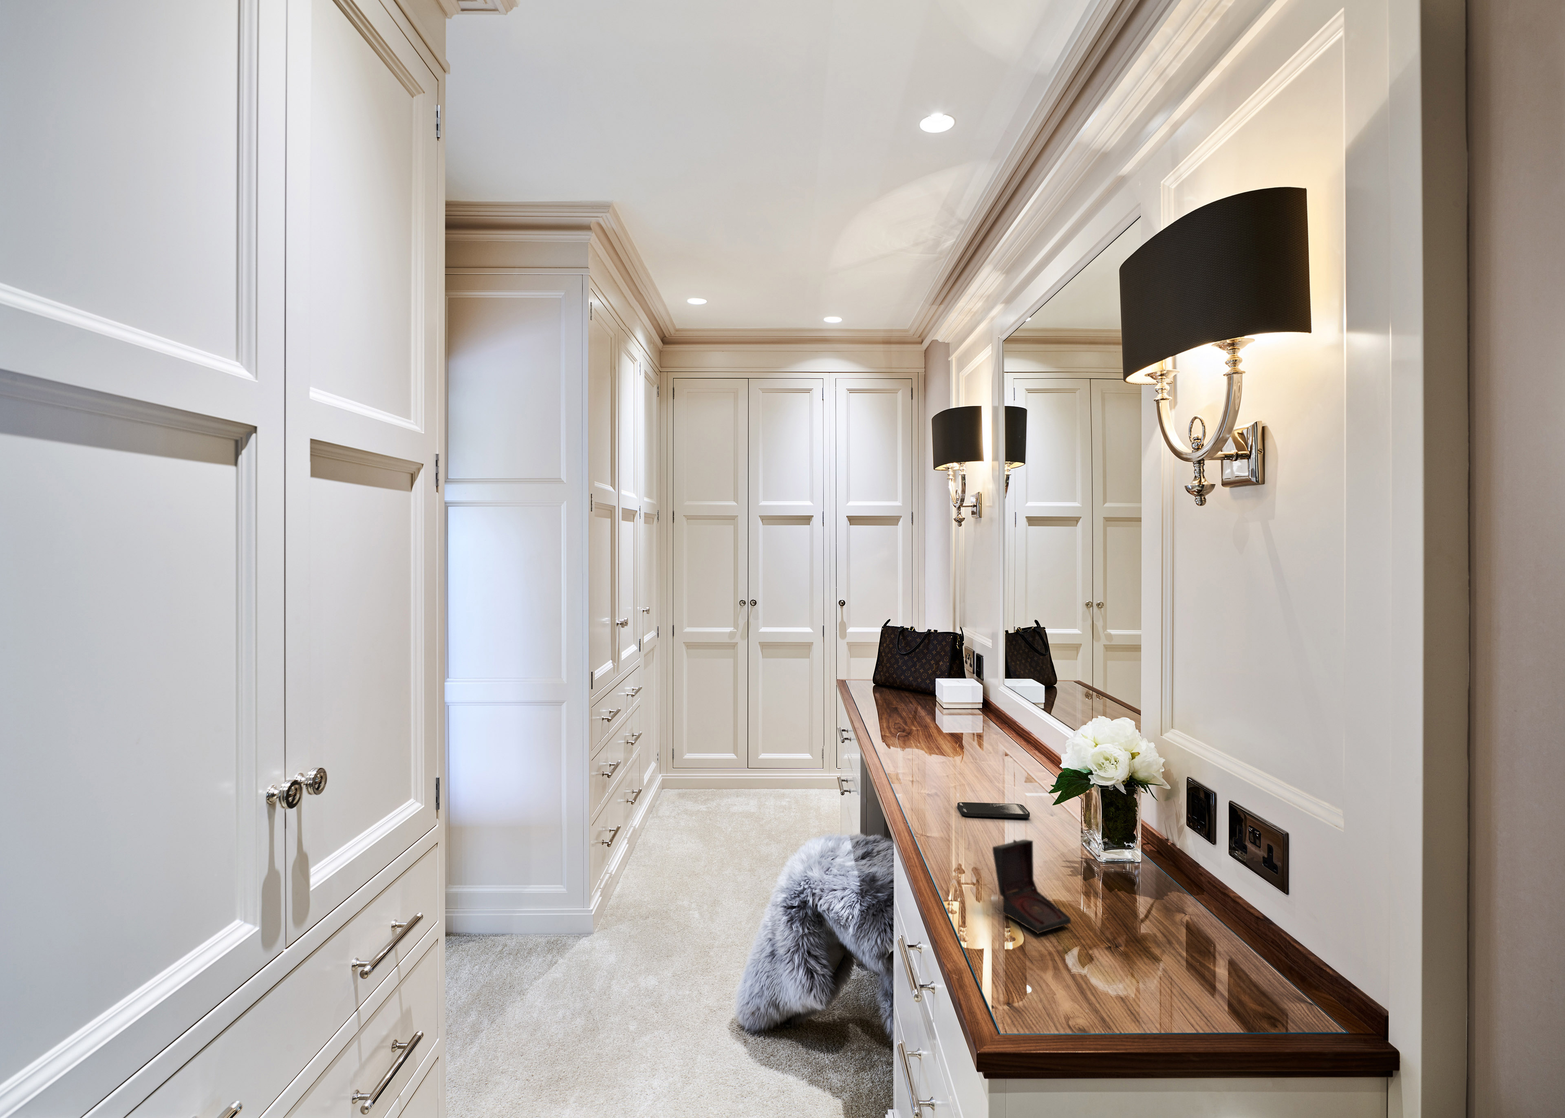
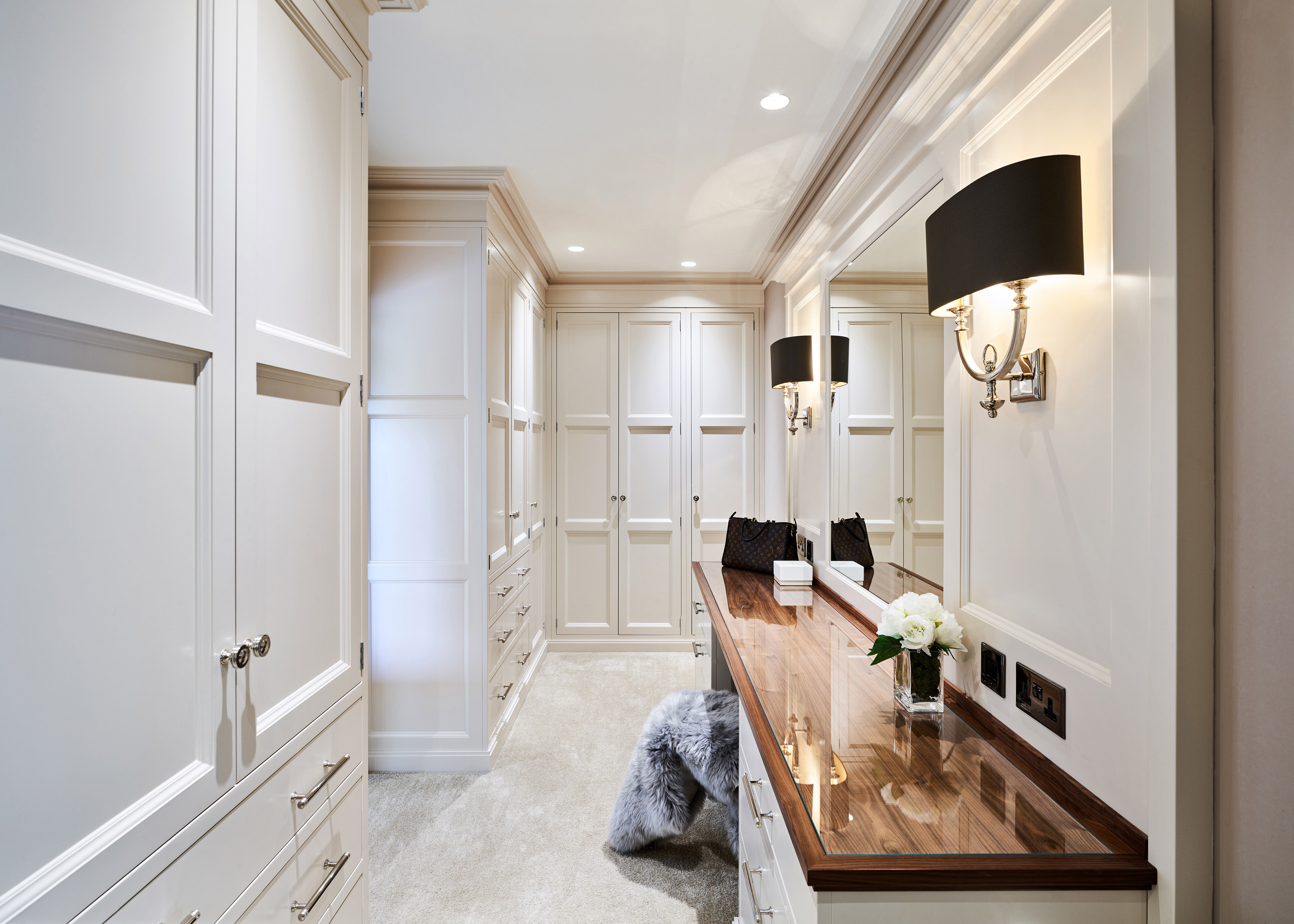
- jewelry box [992,838,1072,934]
- smartphone [957,802,1030,818]
